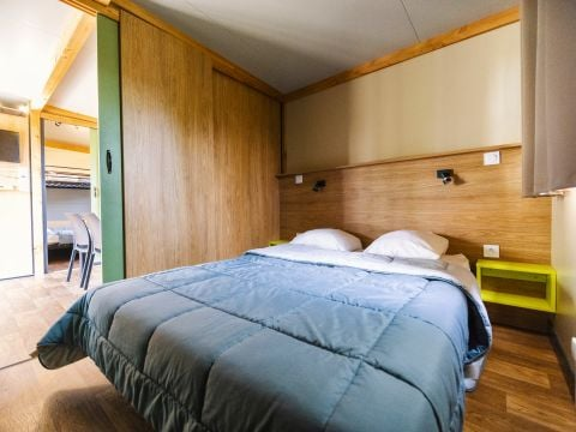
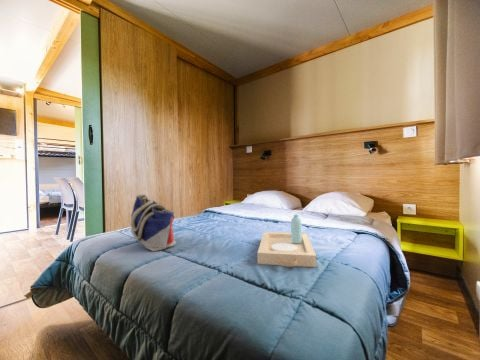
+ serving tray [256,214,318,268]
+ tote bag [129,193,177,252]
